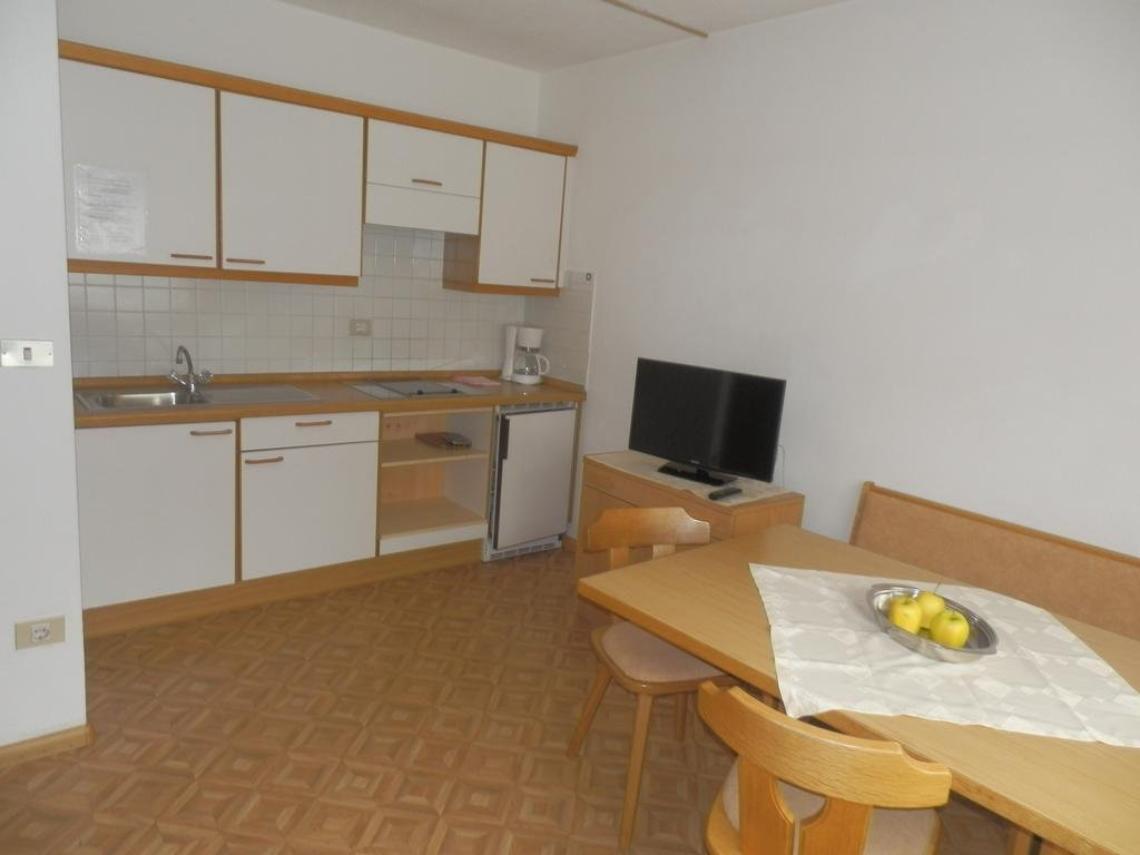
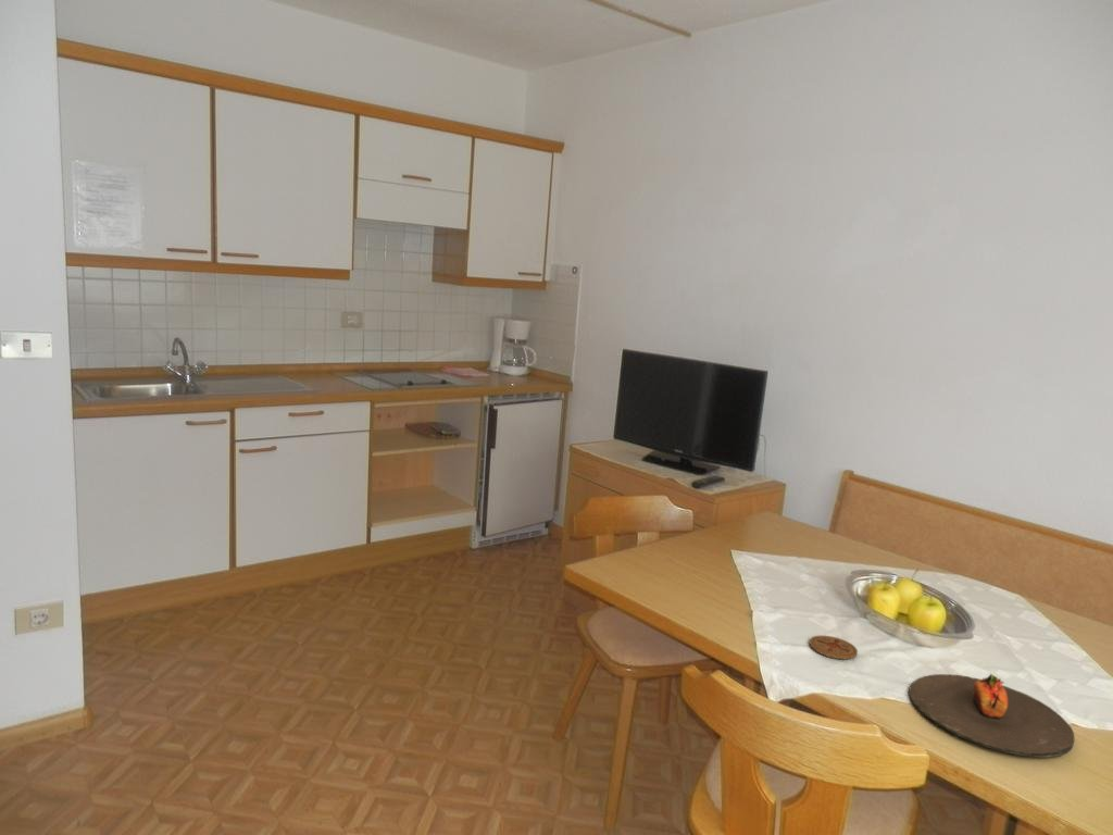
+ plate [908,672,1075,759]
+ coaster [809,635,859,660]
